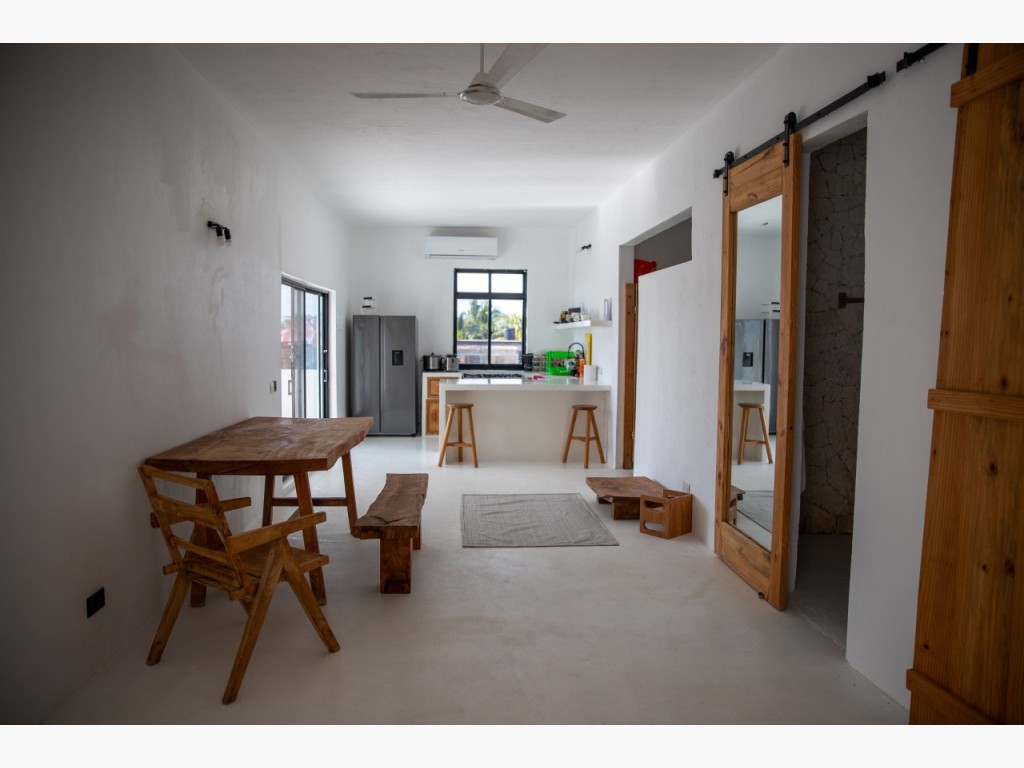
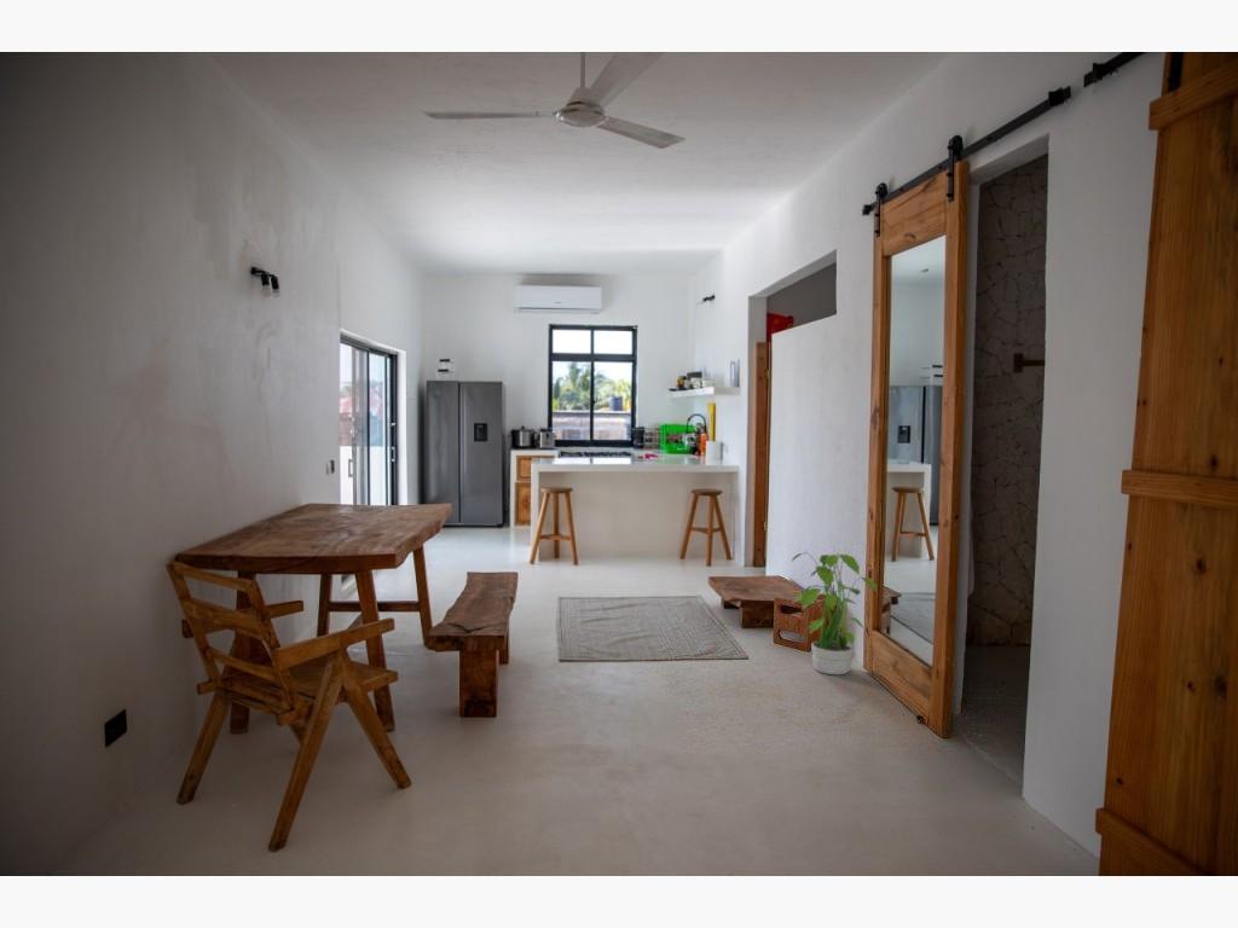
+ potted plant [791,546,878,675]
